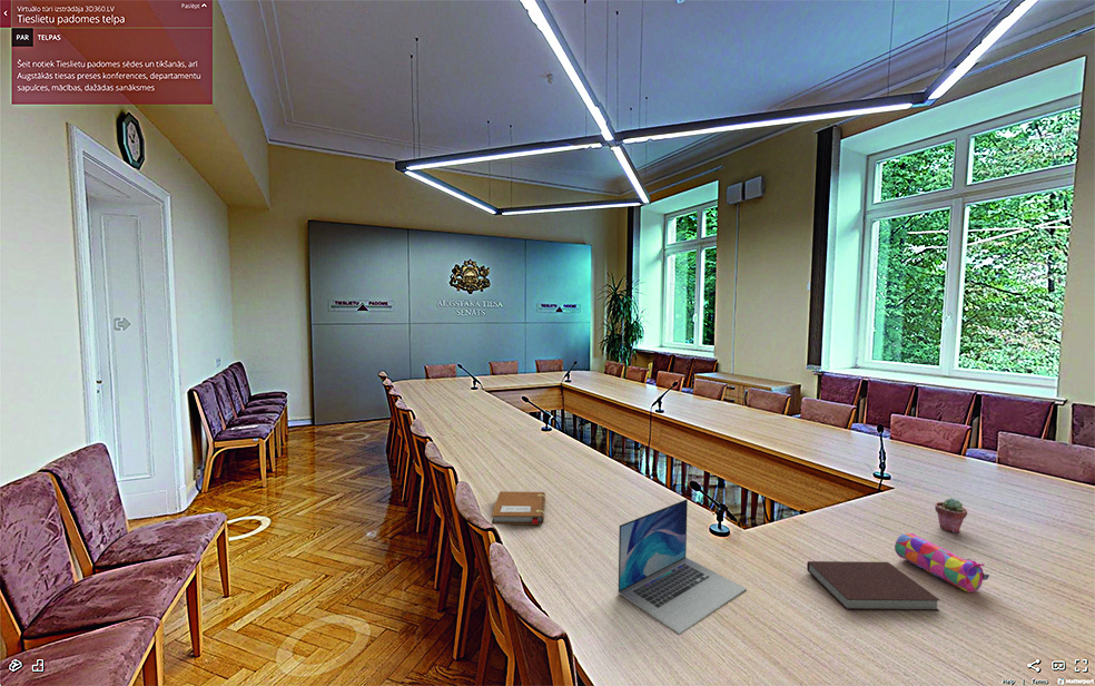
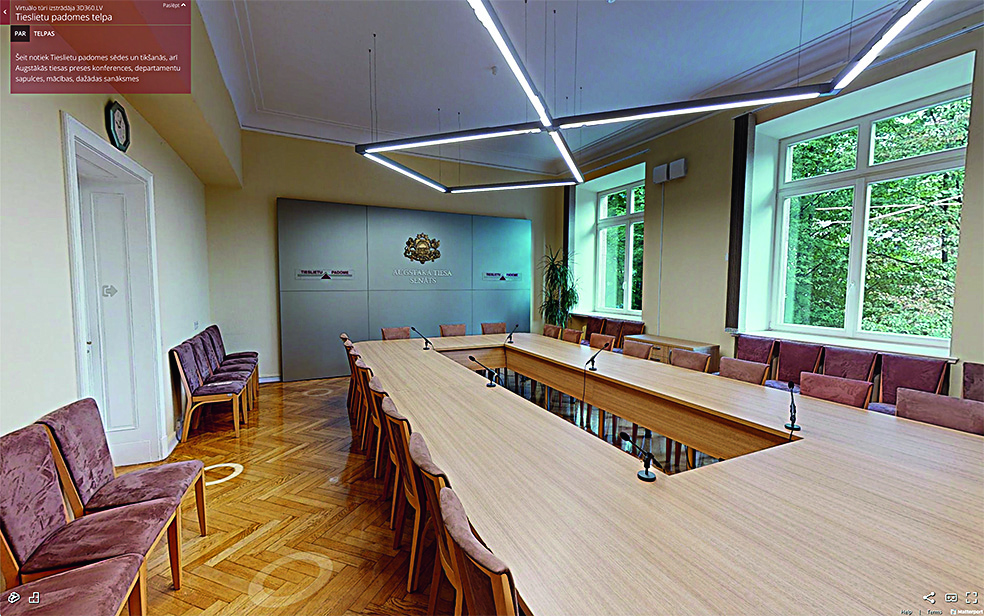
- laptop [616,498,748,636]
- potted succulent [934,497,968,533]
- notebook [806,560,941,612]
- notebook [491,490,546,526]
- pencil case [894,532,990,594]
